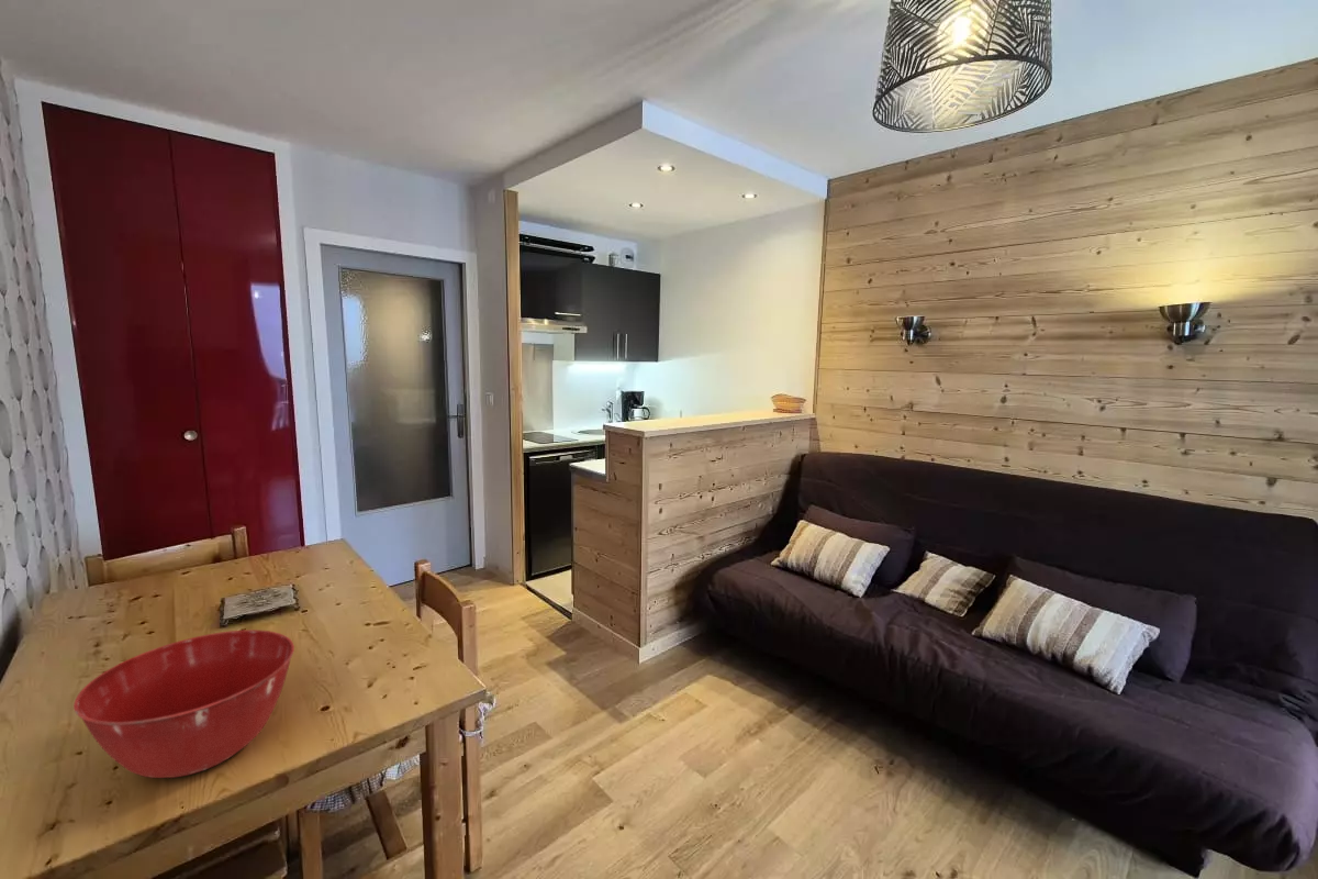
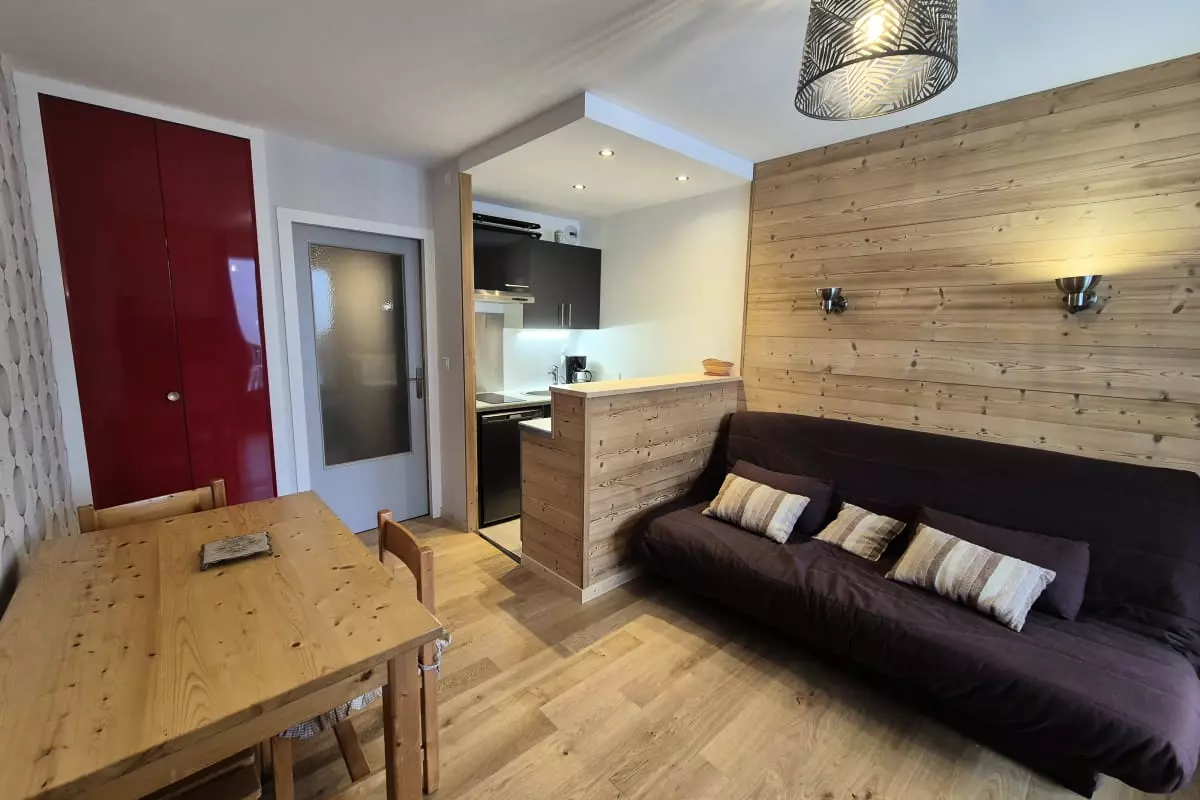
- mixing bowl [72,628,295,779]
